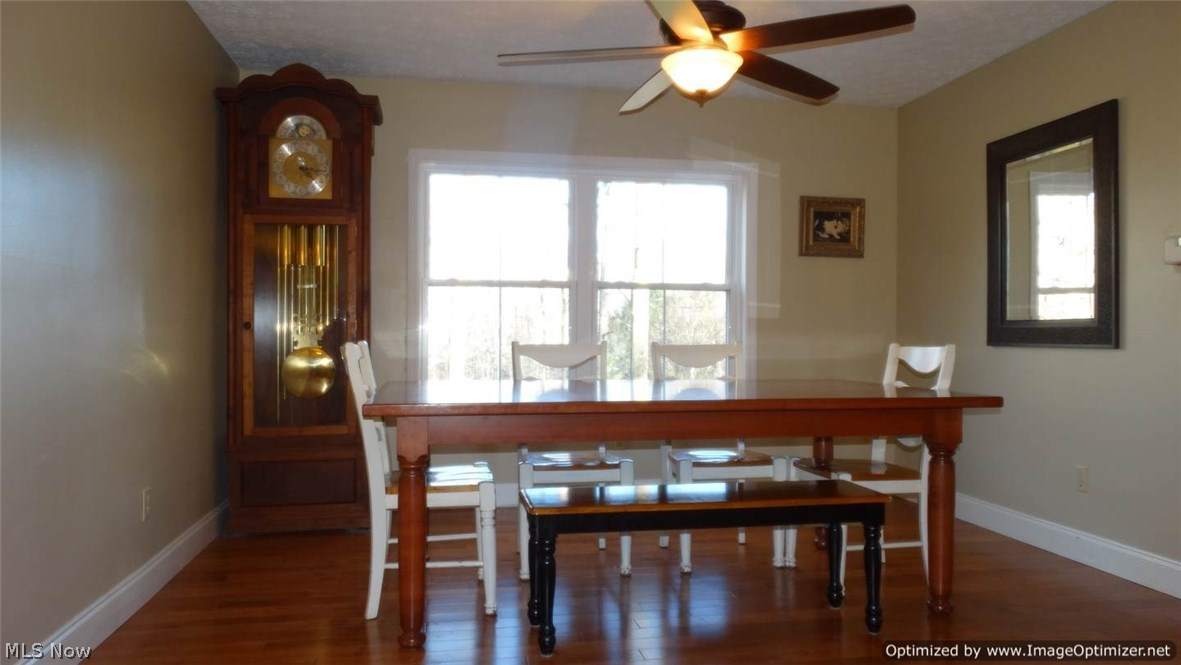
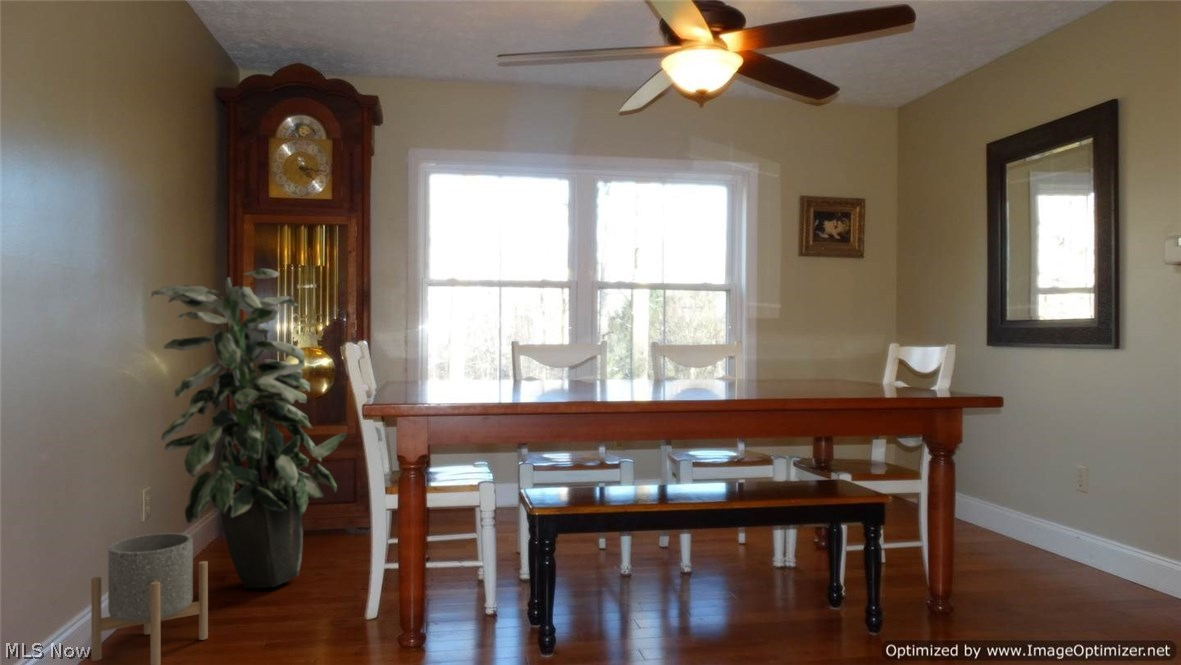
+ indoor plant [150,268,347,589]
+ planter [90,532,209,665]
